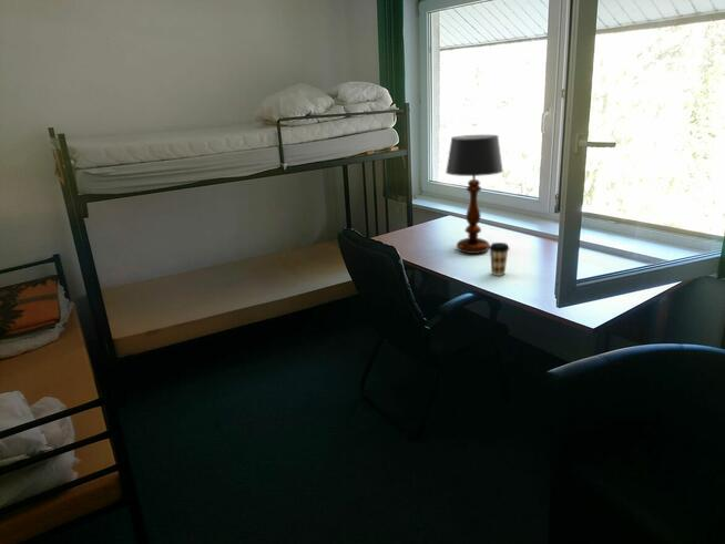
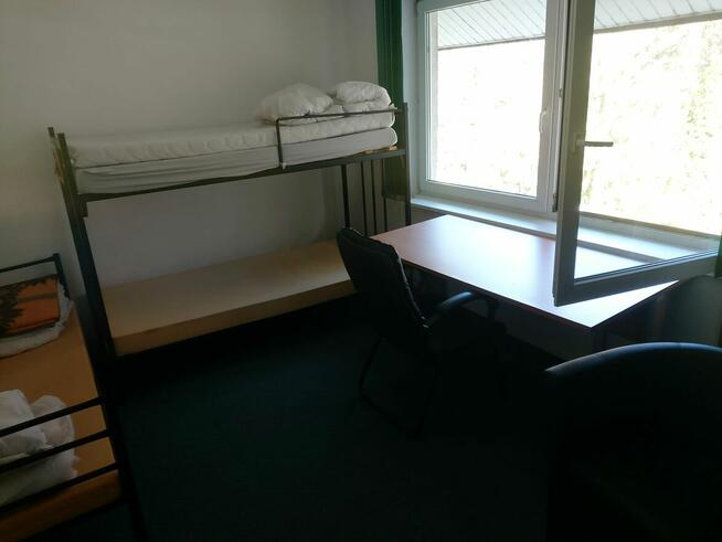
- coffee cup [488,242,510,277]
- table lamp [445,134,504,255]
